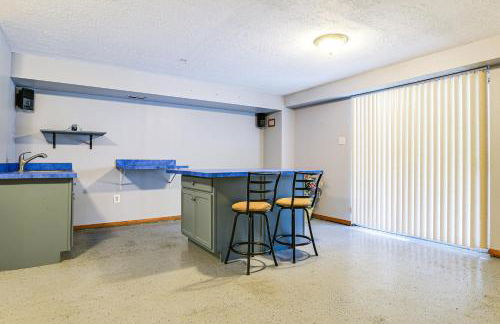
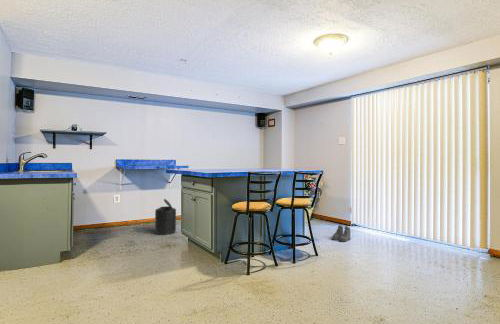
+ boots [331,224,352,242]
+ trash can [154,198,177,236]
